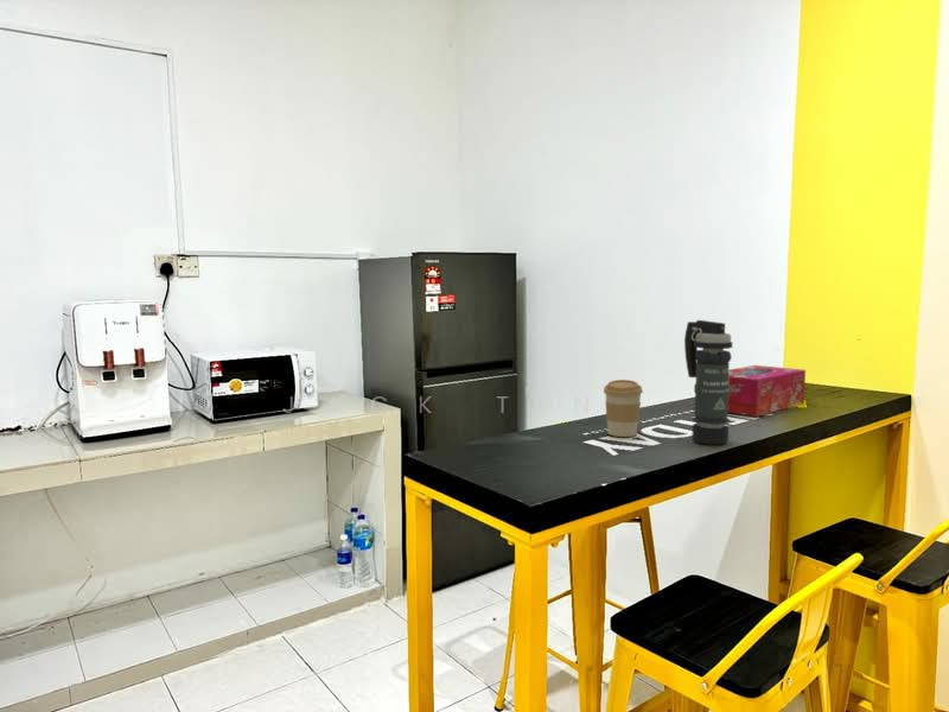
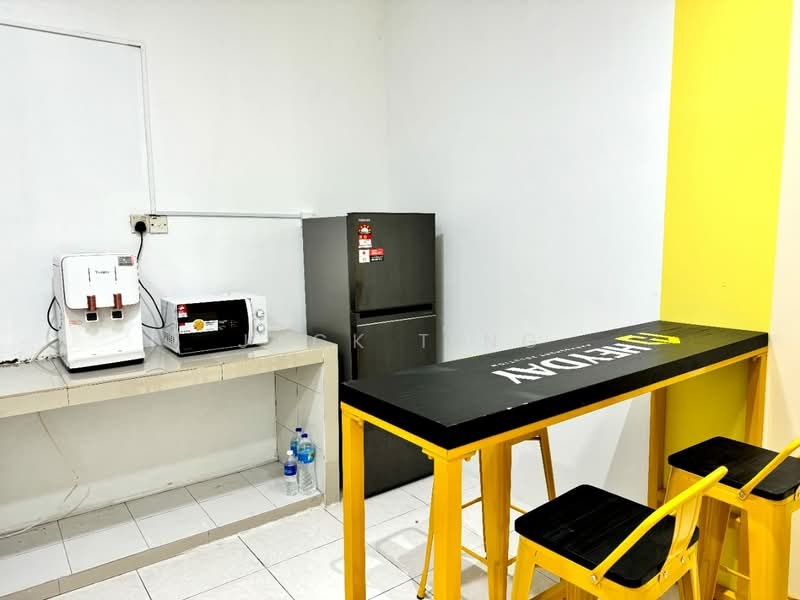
- coffee cup [603,379,644,438]
- smoke grenade [683,319,733,445]
- tissue box [727,364,807,418]
